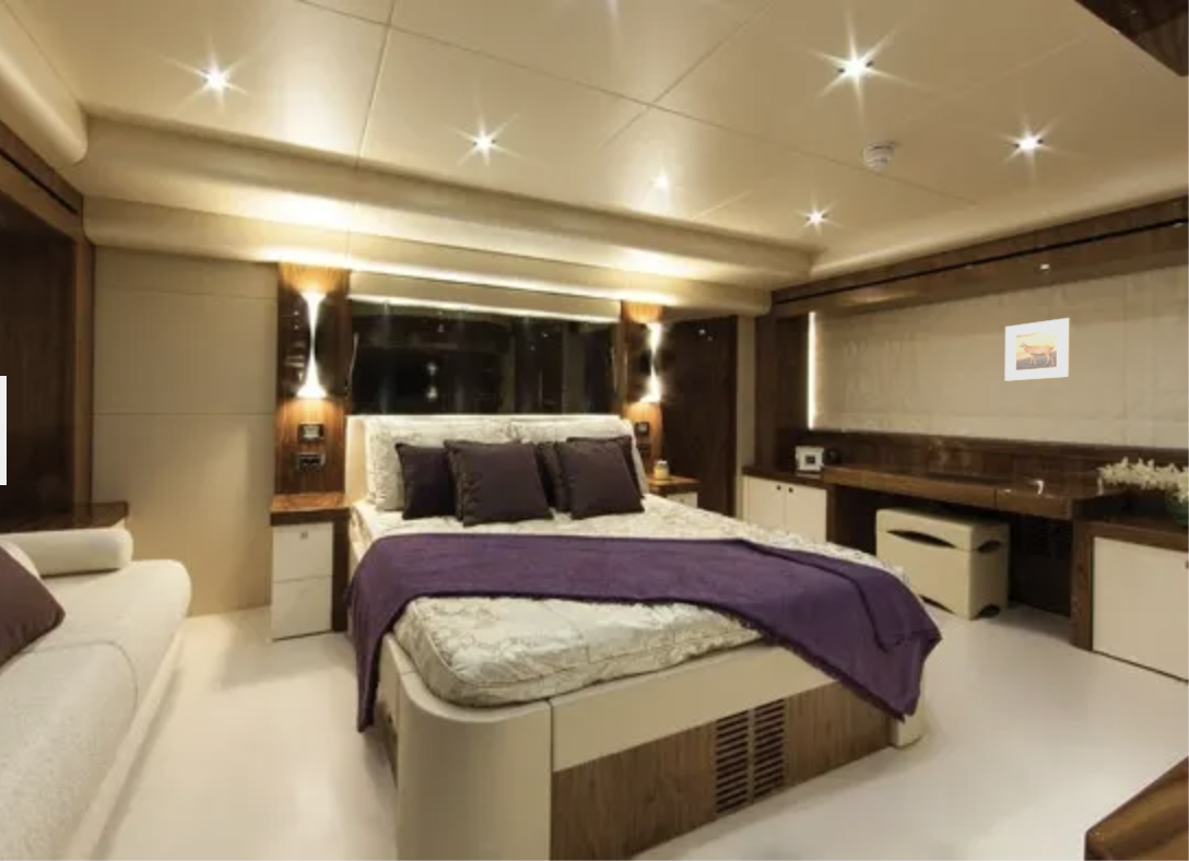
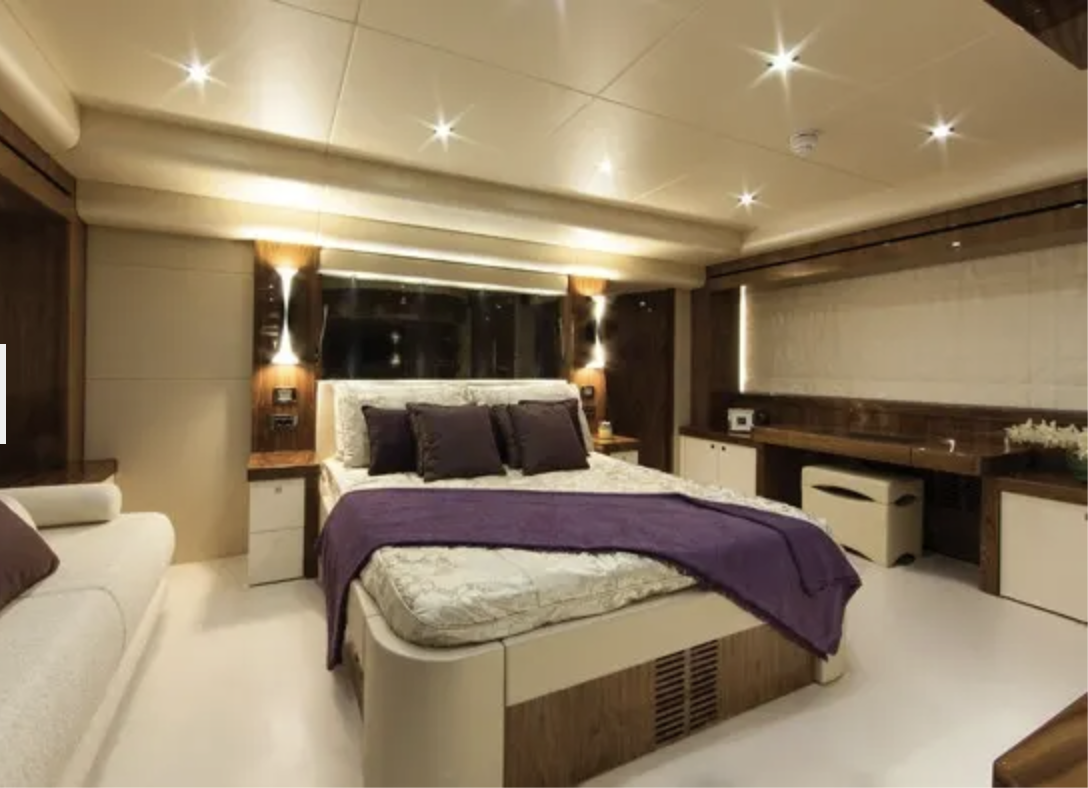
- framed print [1004,317,1071,382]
